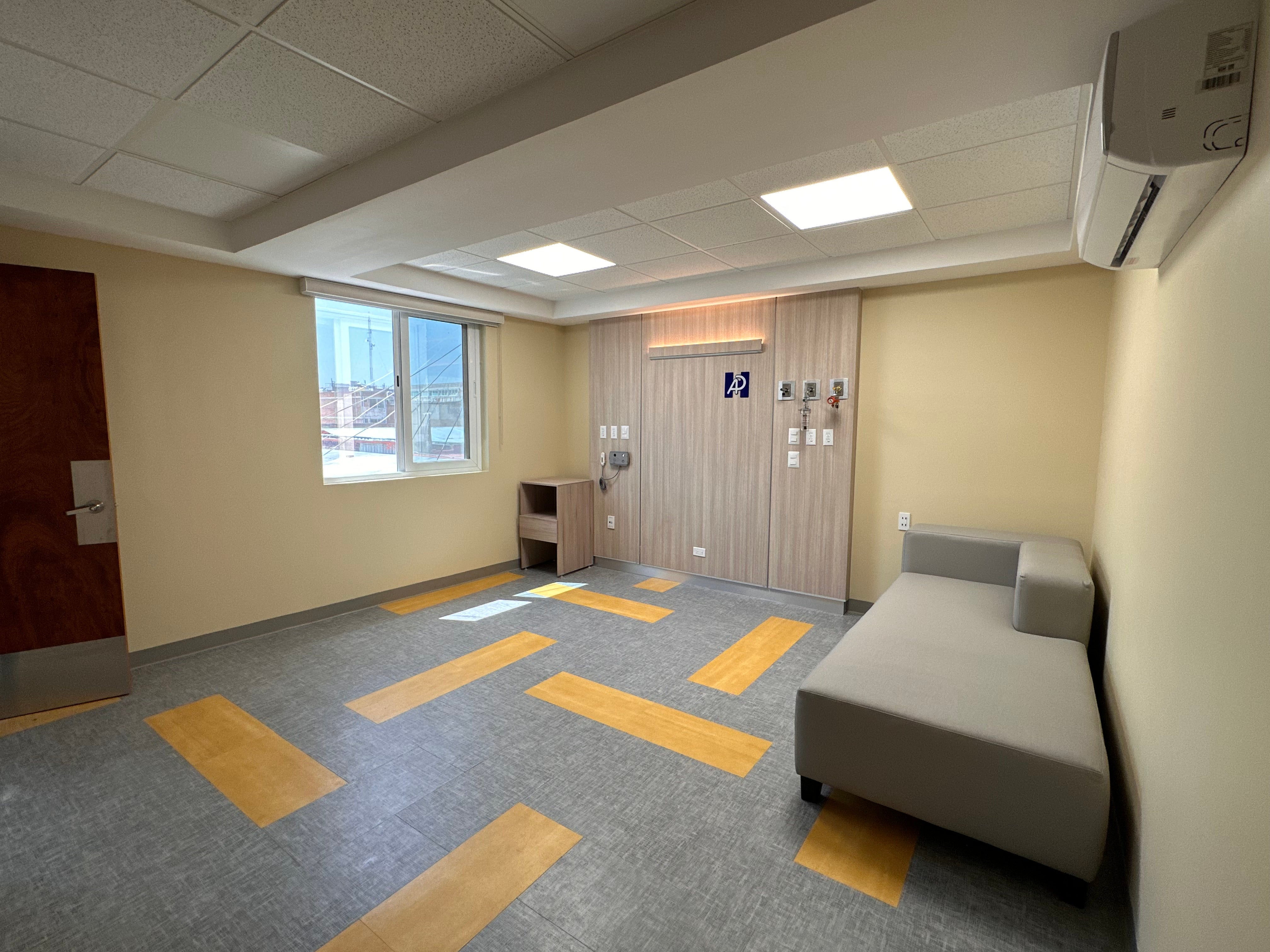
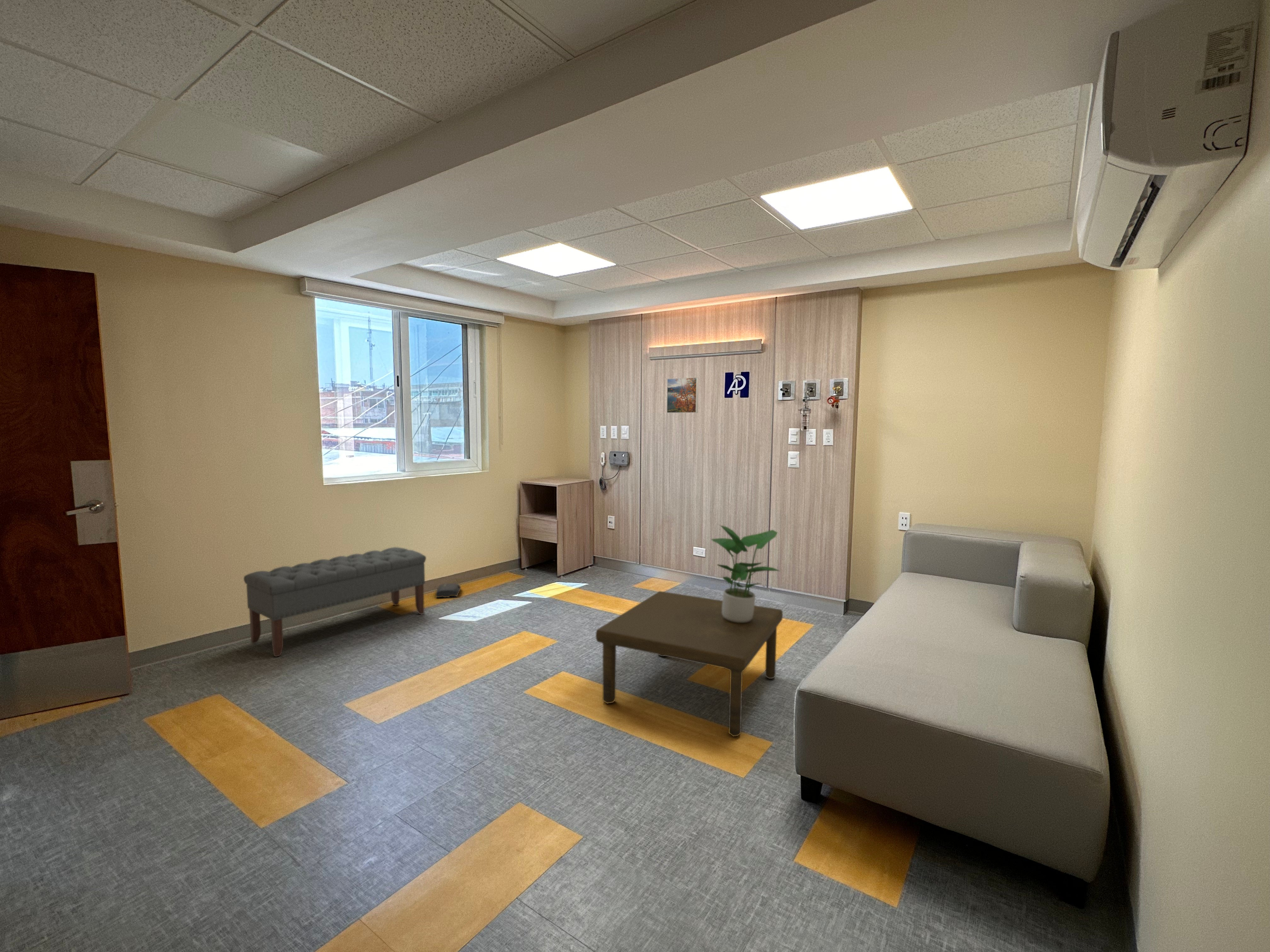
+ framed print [666,377,699,413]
+ potted plant [710,525,781,623]
+ bench [243,547,426,657]
+ coffee table [595,591,783,737]
+ bag [435,583,461,598]
